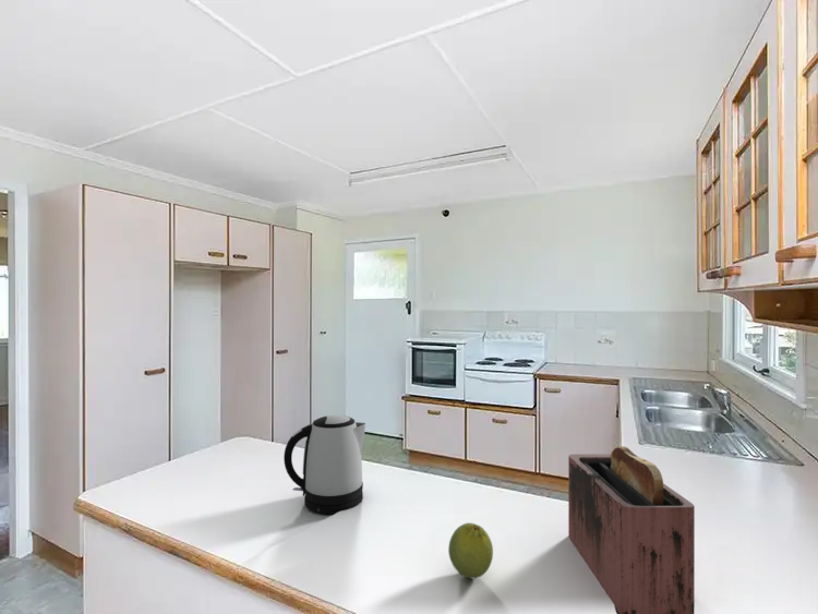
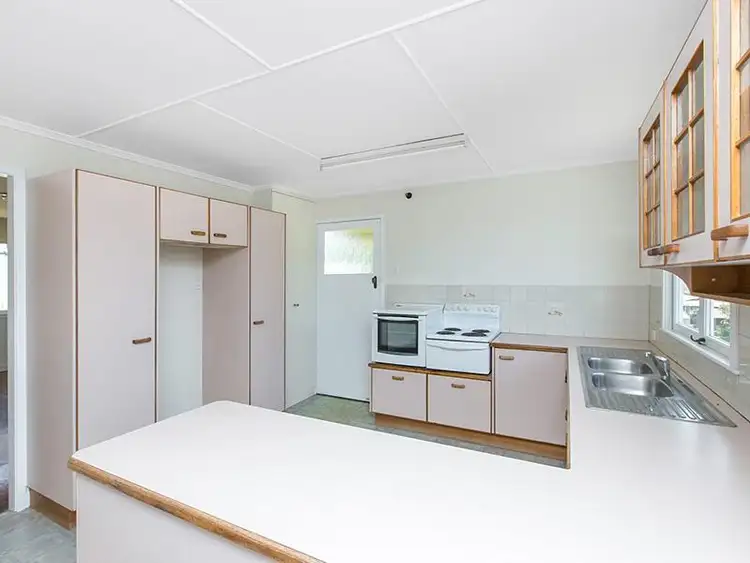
- toaster [567,445,696,614]
- kettle [282,414,366,515]
- fruit [447,521,494,579]
